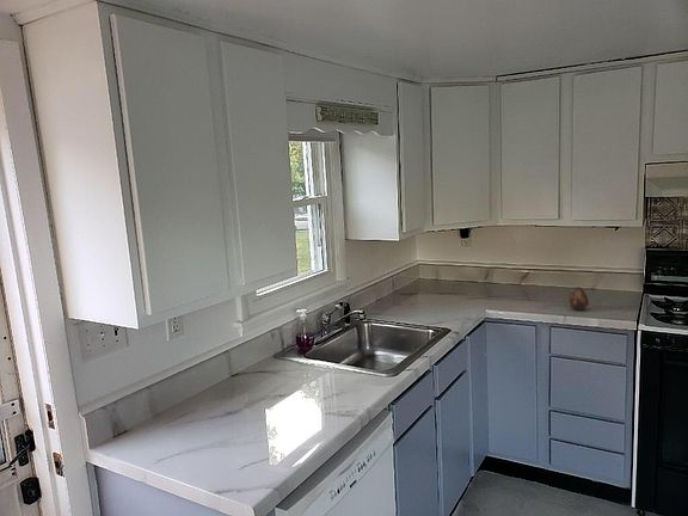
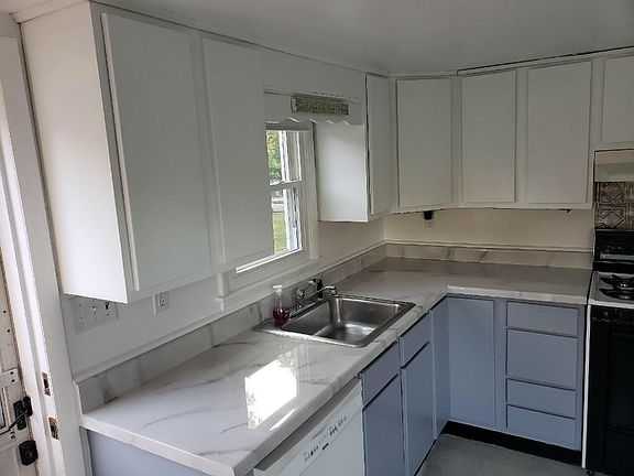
- fruit [567,285,590,312]
